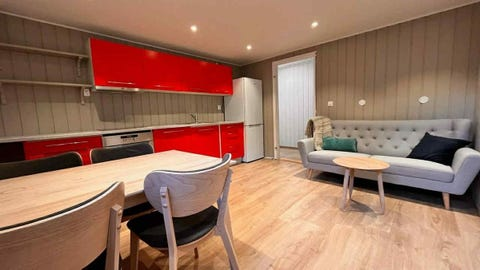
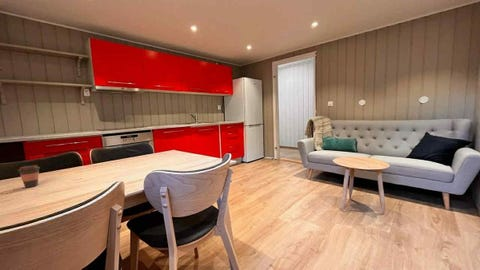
+ coffee cup [17,164,41,188]
